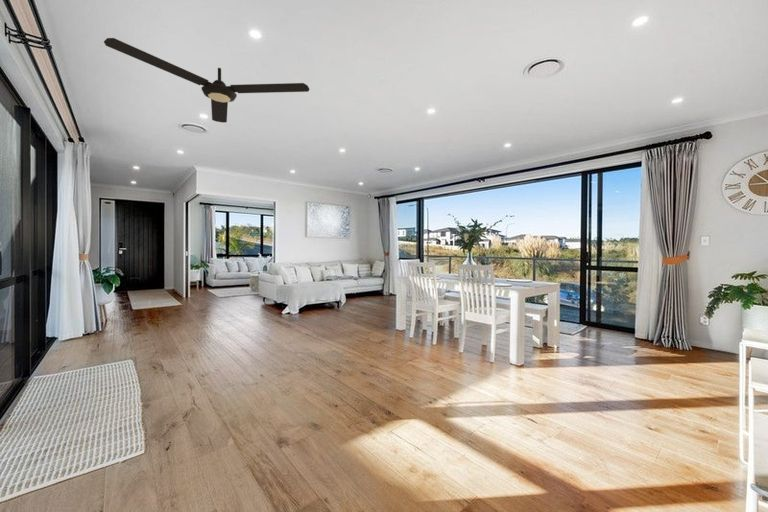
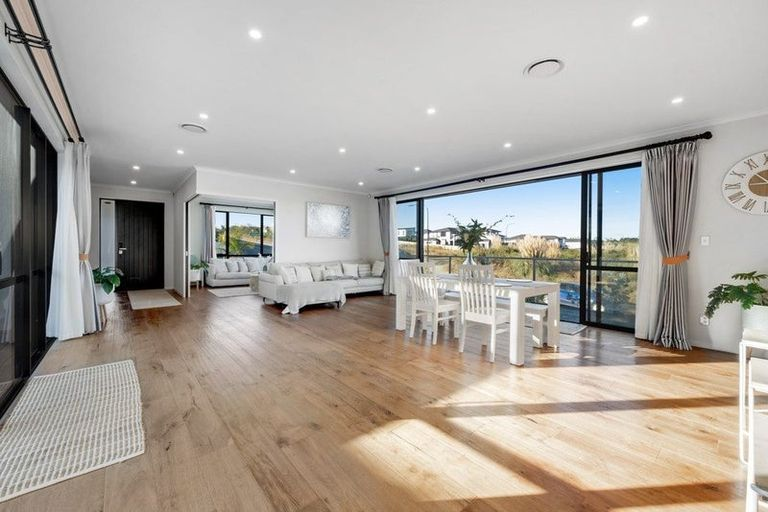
- ceiling fan [103,37,310,124]
